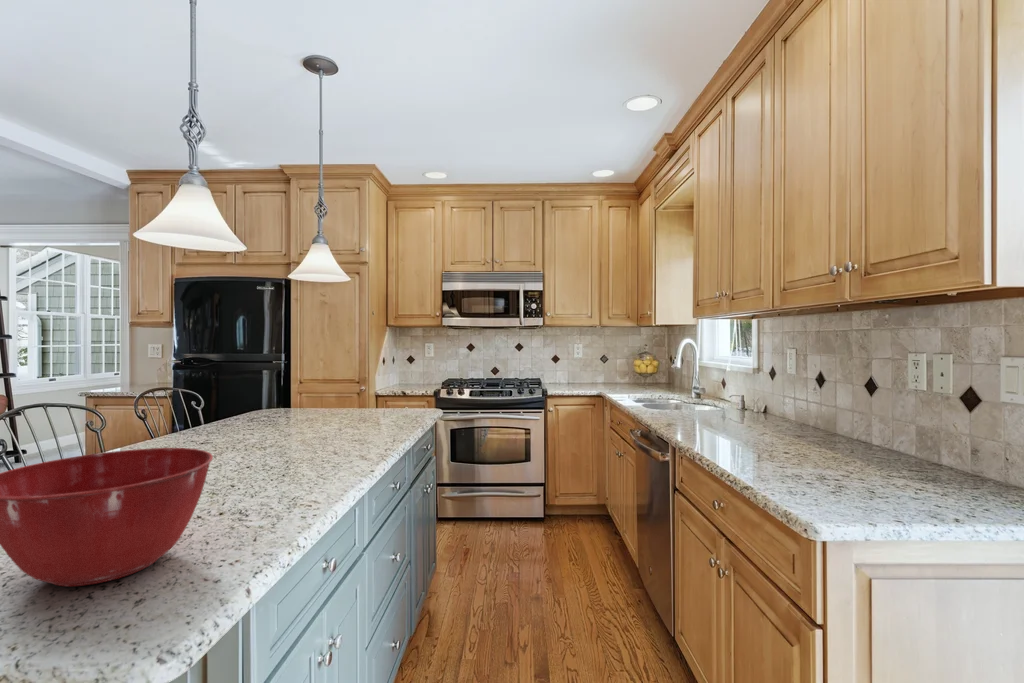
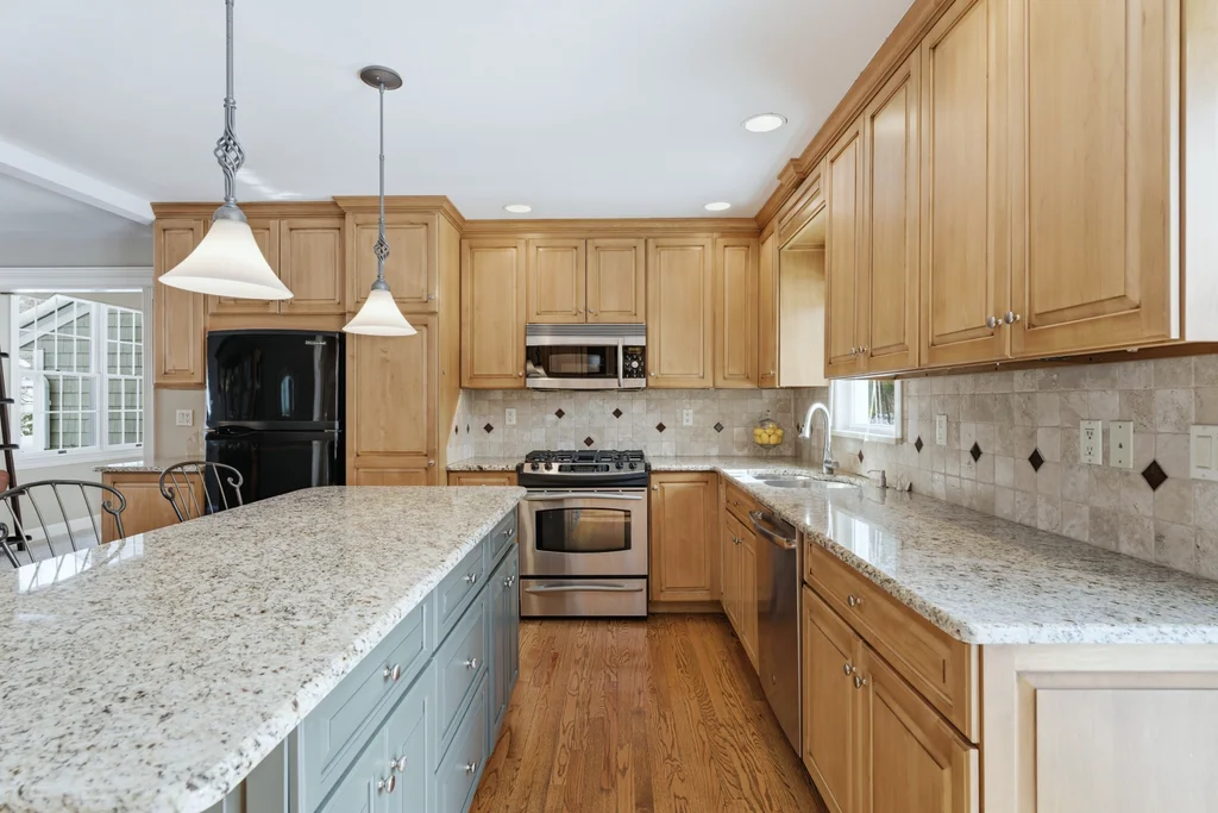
- mixing bowl [0,447,214,587]
